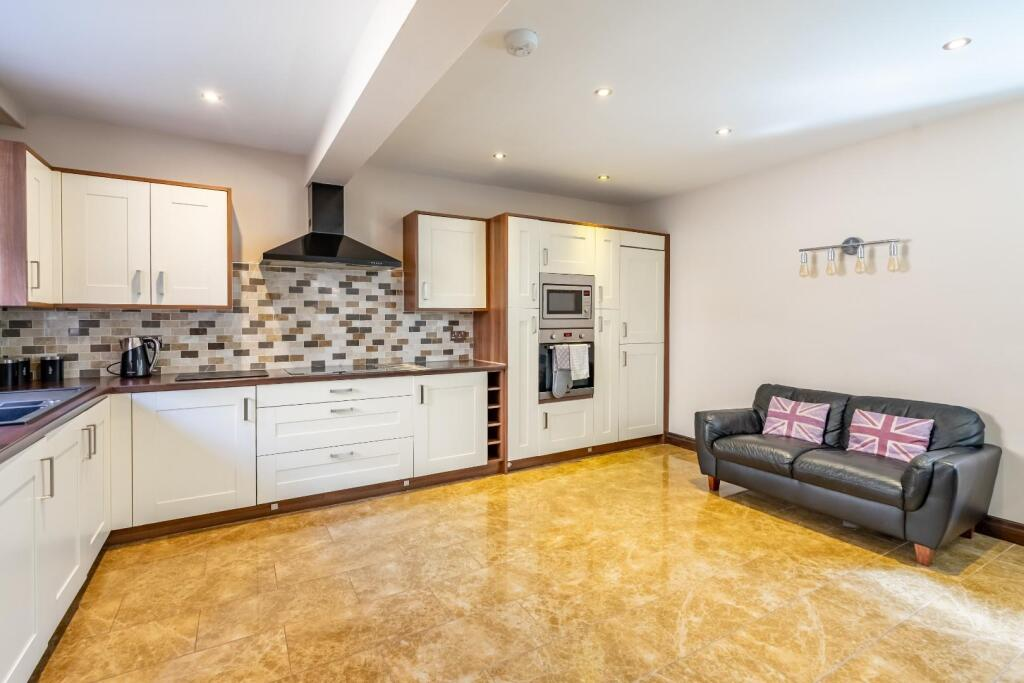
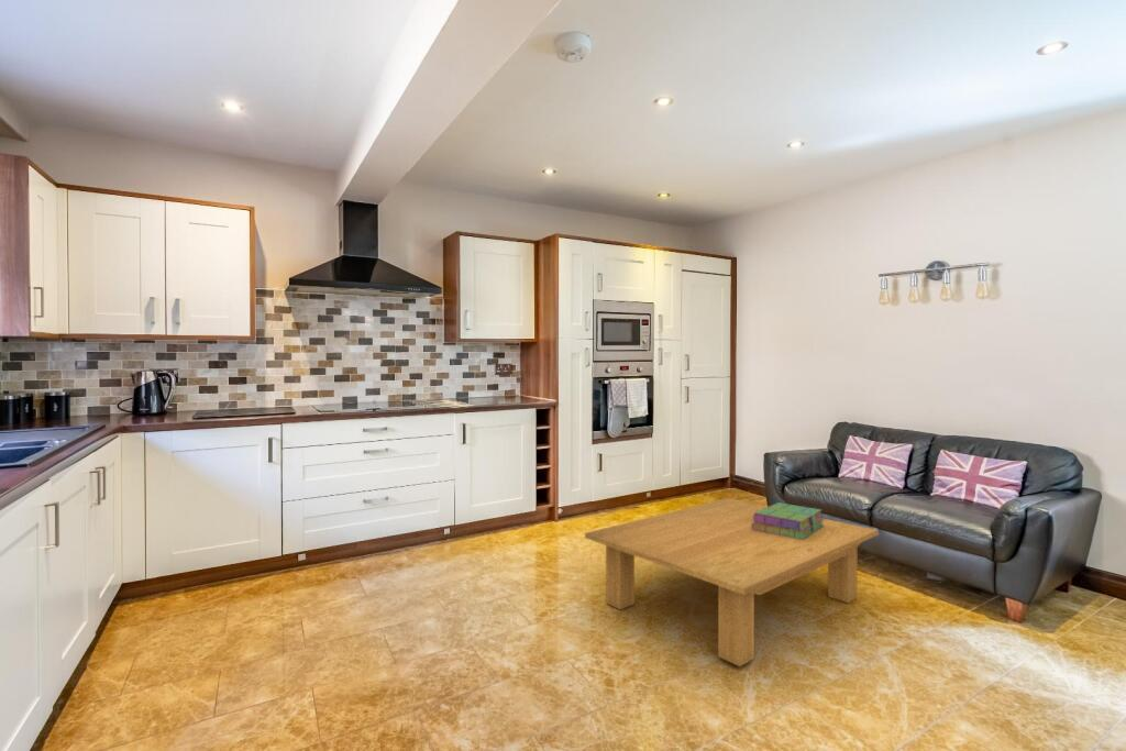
+ stack of books [751,501,825,540]
+ coffee table [584,497,880,667]
